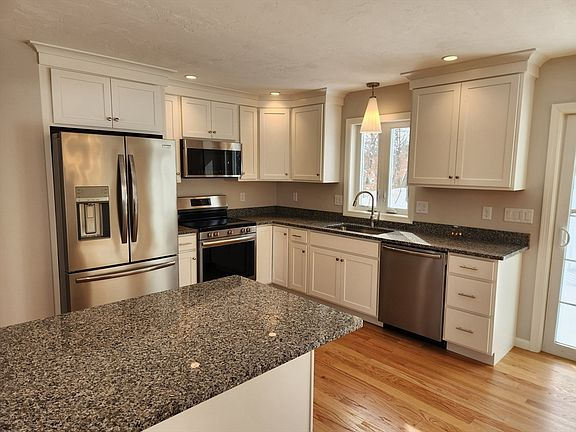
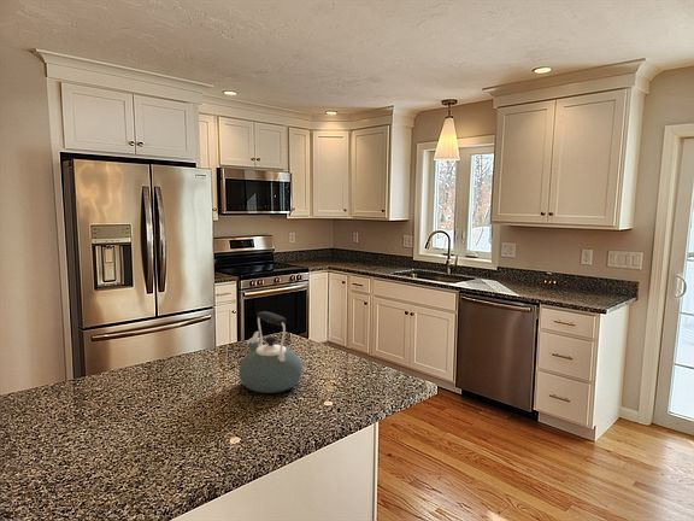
+ kettle [237,310,304,394]
